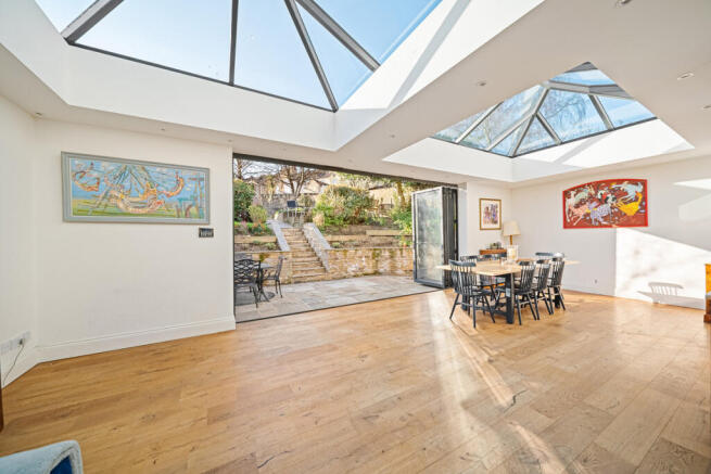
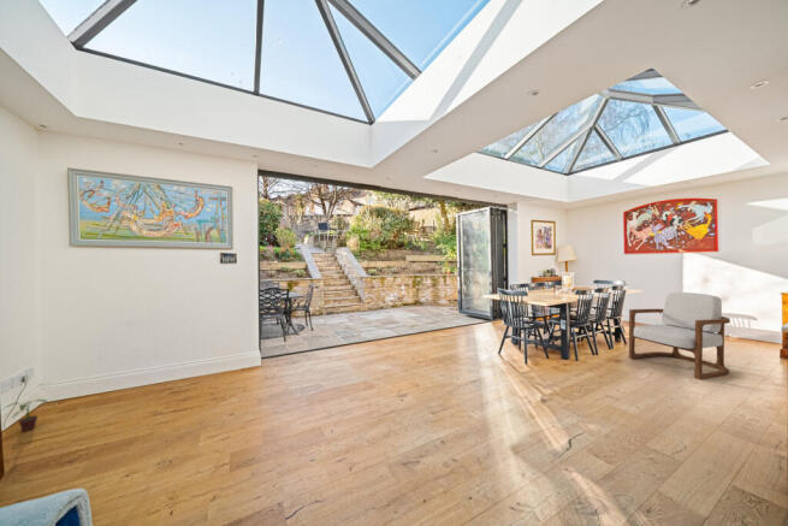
+ armchair [628,291,731,380]
+ potted plant [1,398,51,432]
